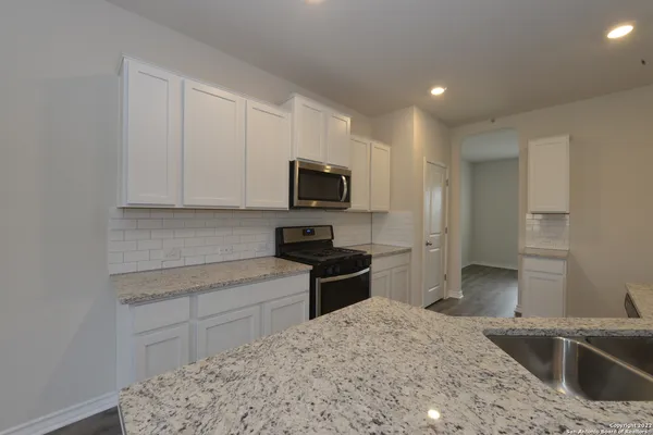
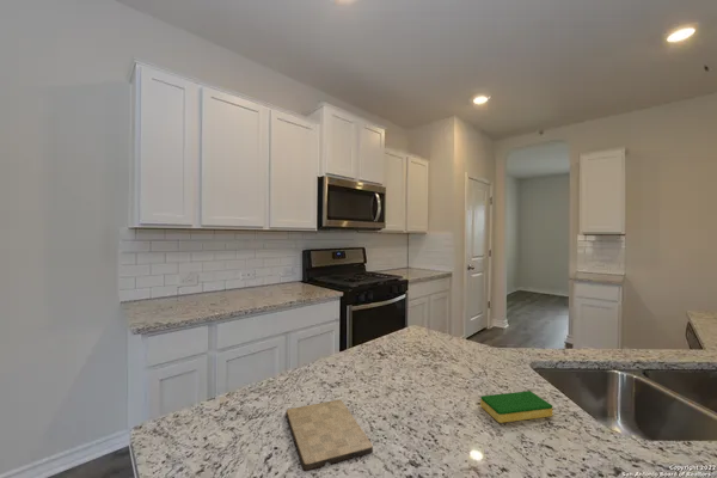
+ dish sponge [479,390,553,424]
+ cutting board [284,398,374,473]
